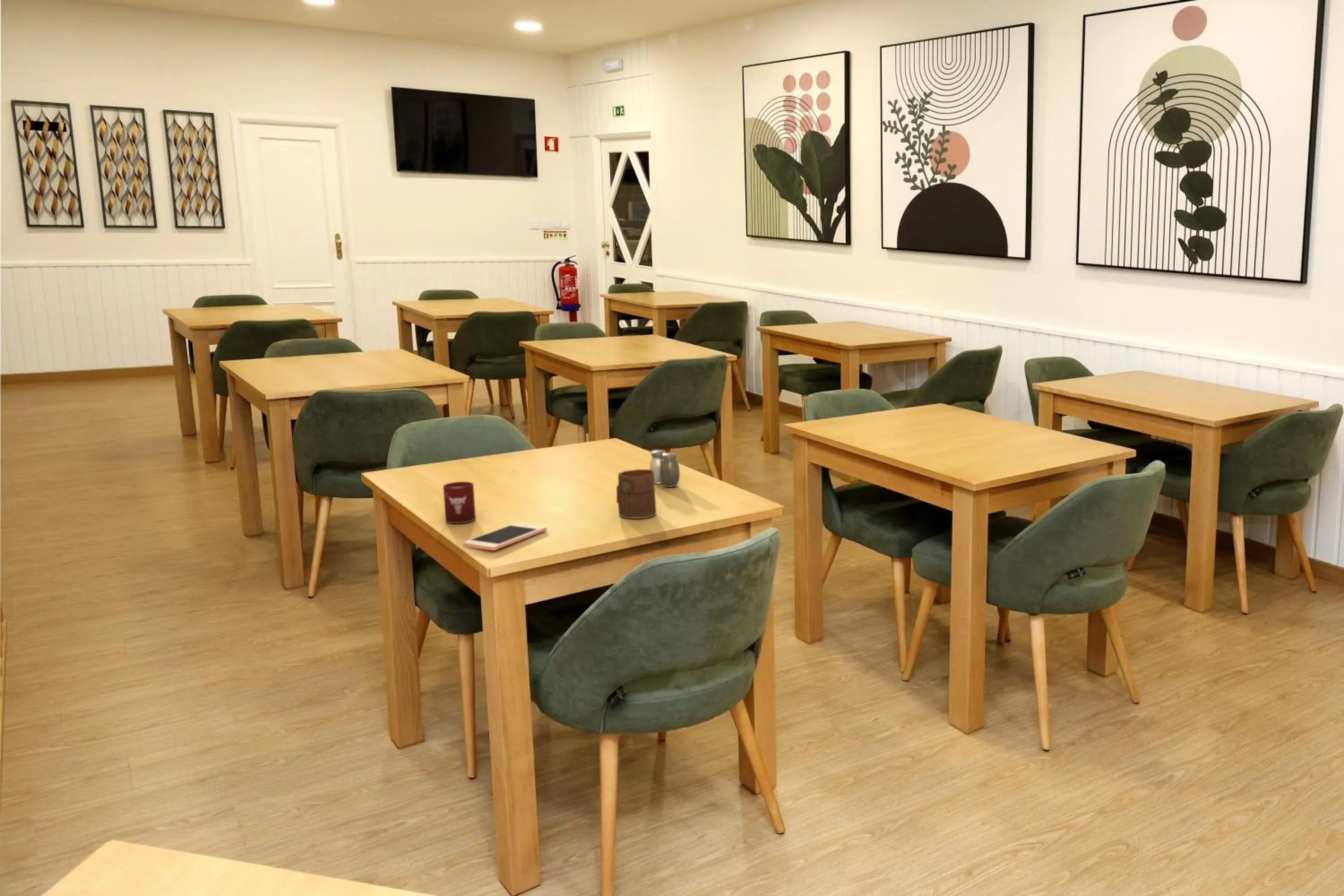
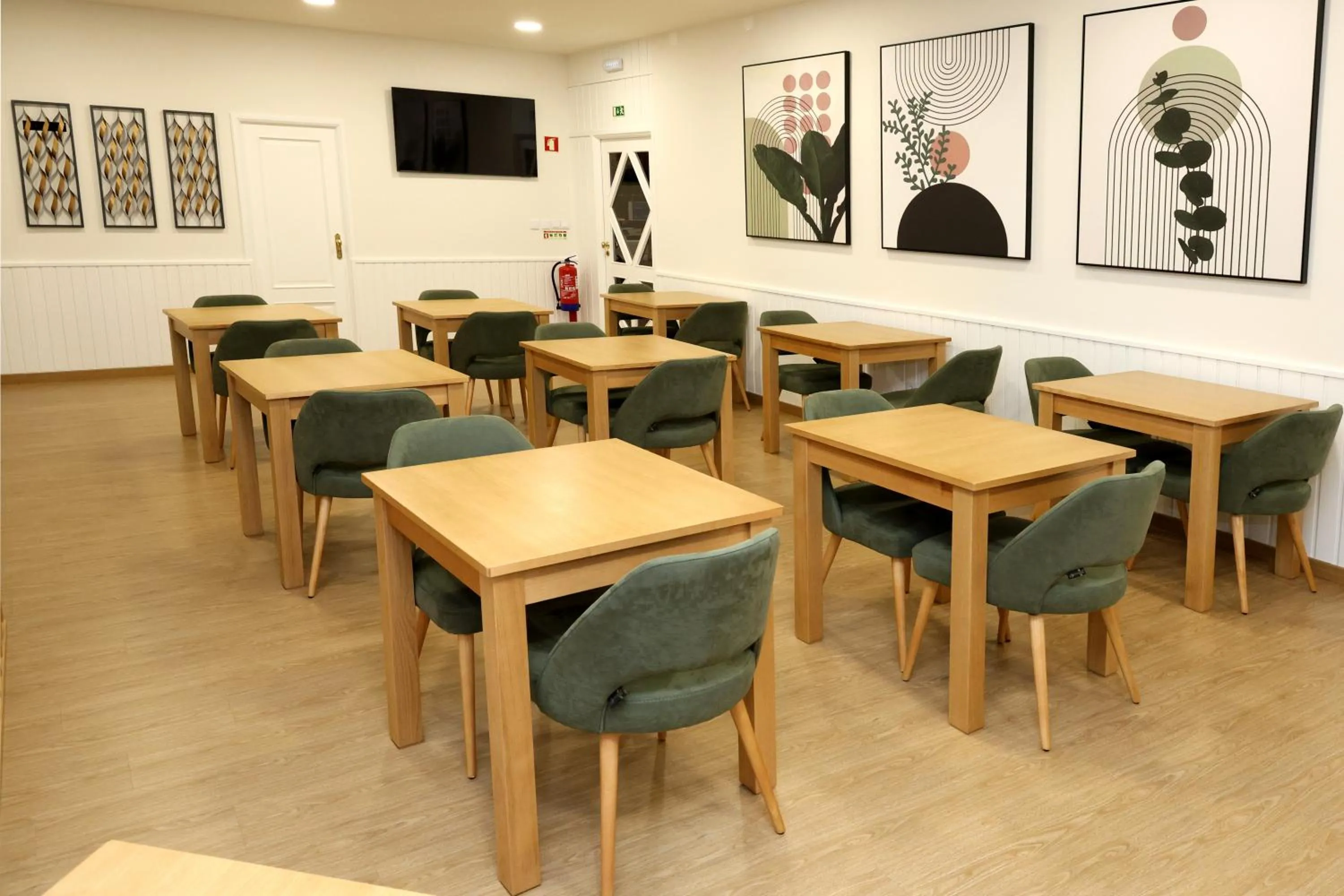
- cell phone [463,522,547,551]
- cup [616,469,657,519]
- salt and pepper shaker [650,450,680,487]
- cup [443,481,476,524]
